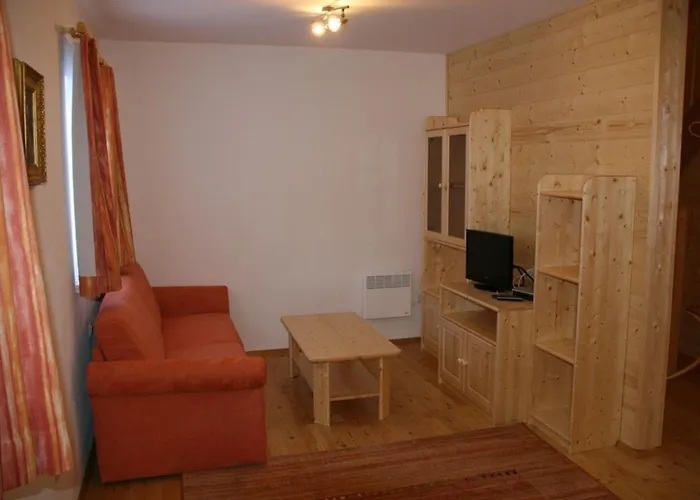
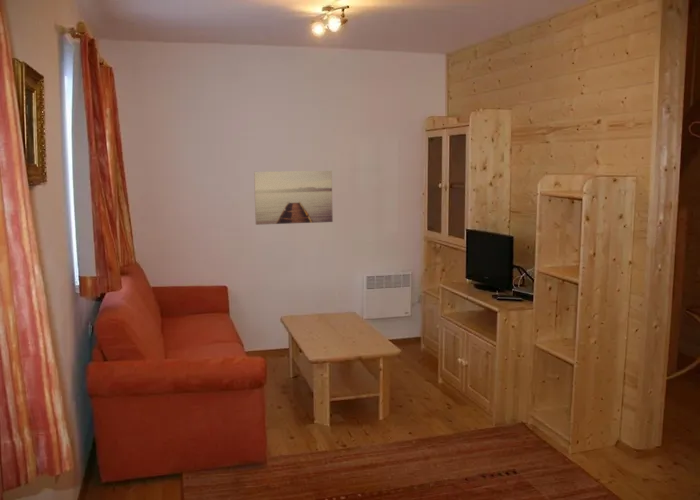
+ wall art [253,170,334,226]
